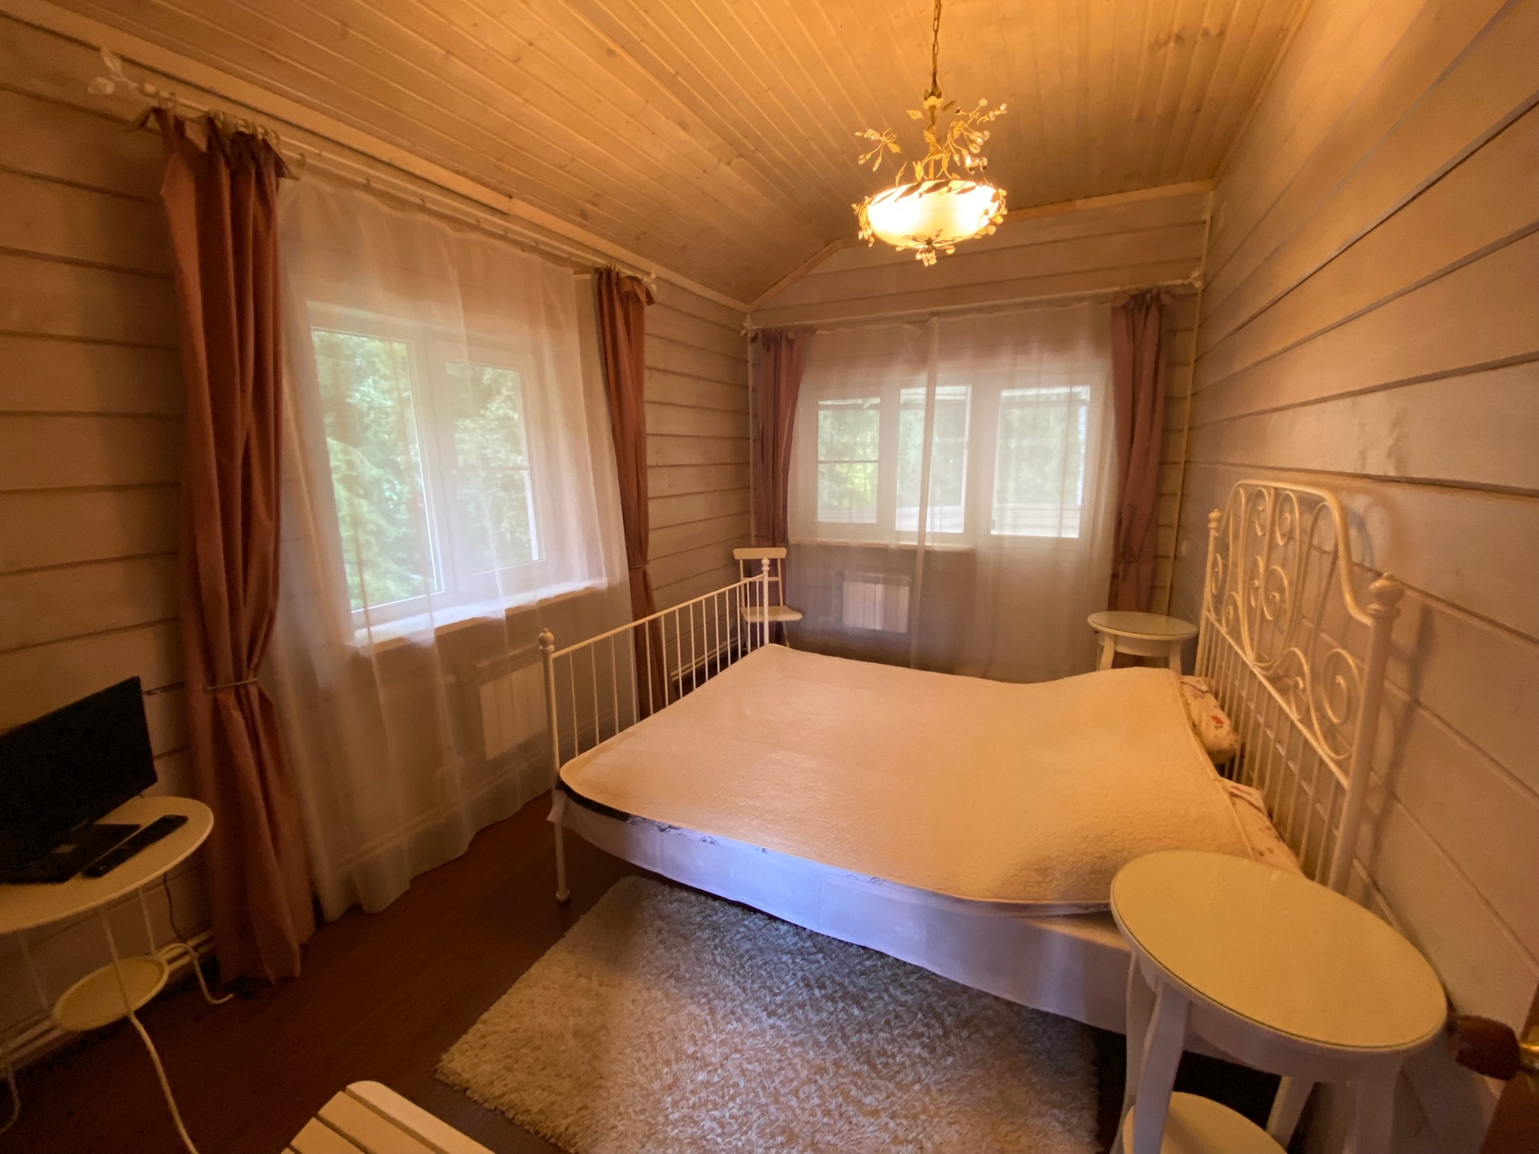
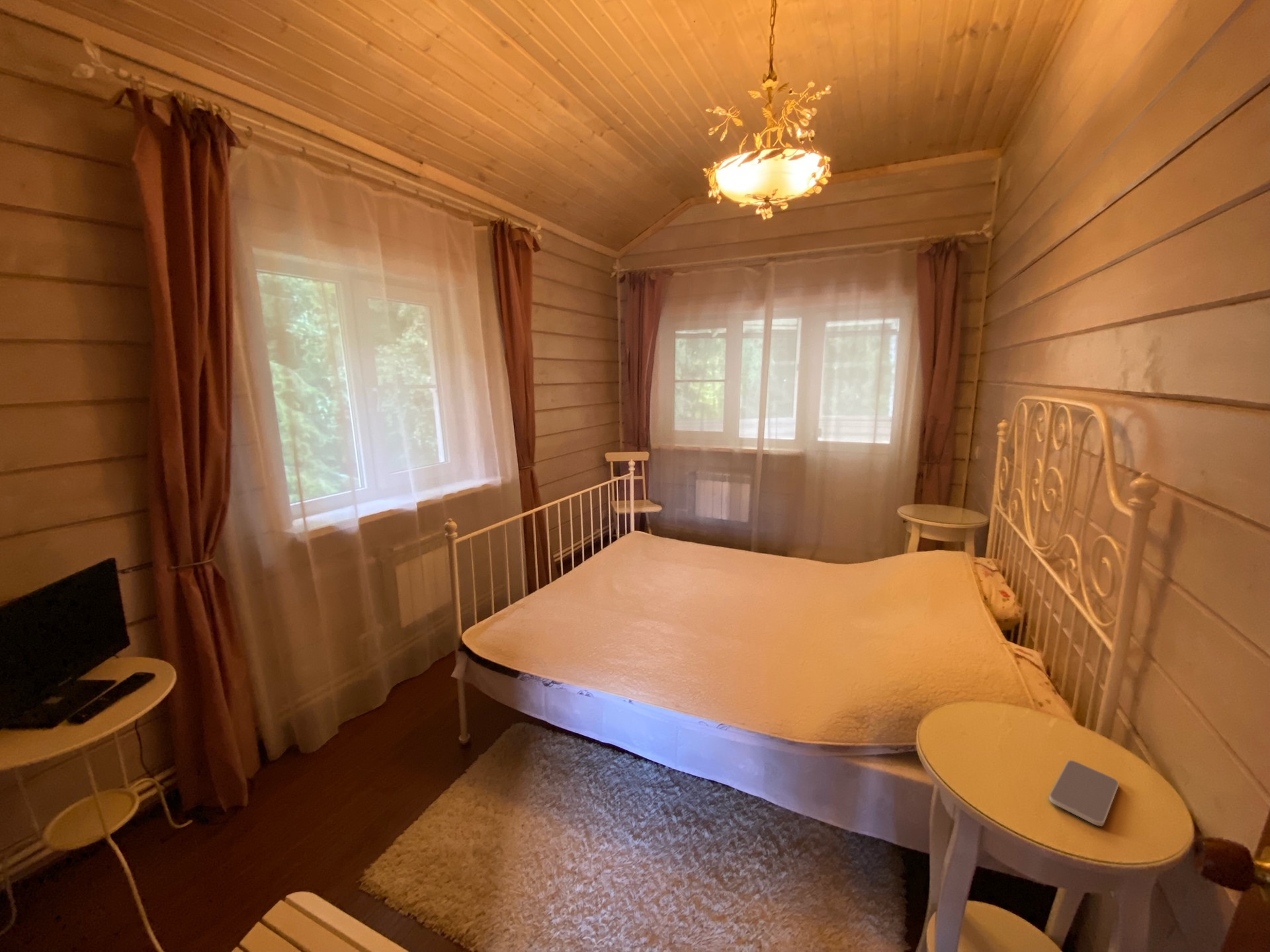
+ smartphone [1048,760,1119,827]
